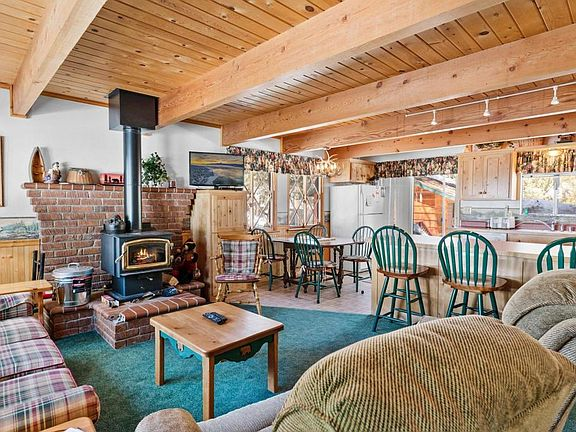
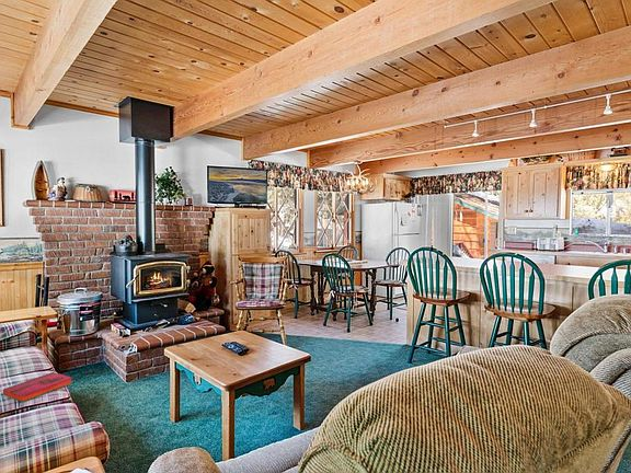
+ hardback book [2,371,73,403]
